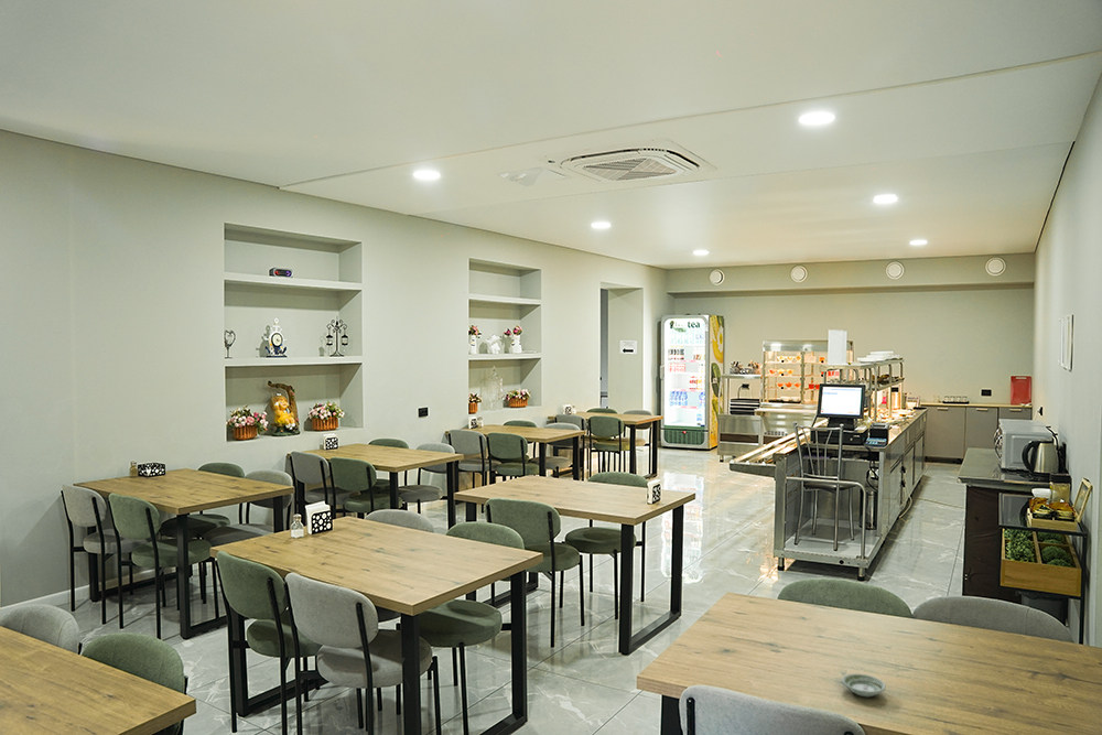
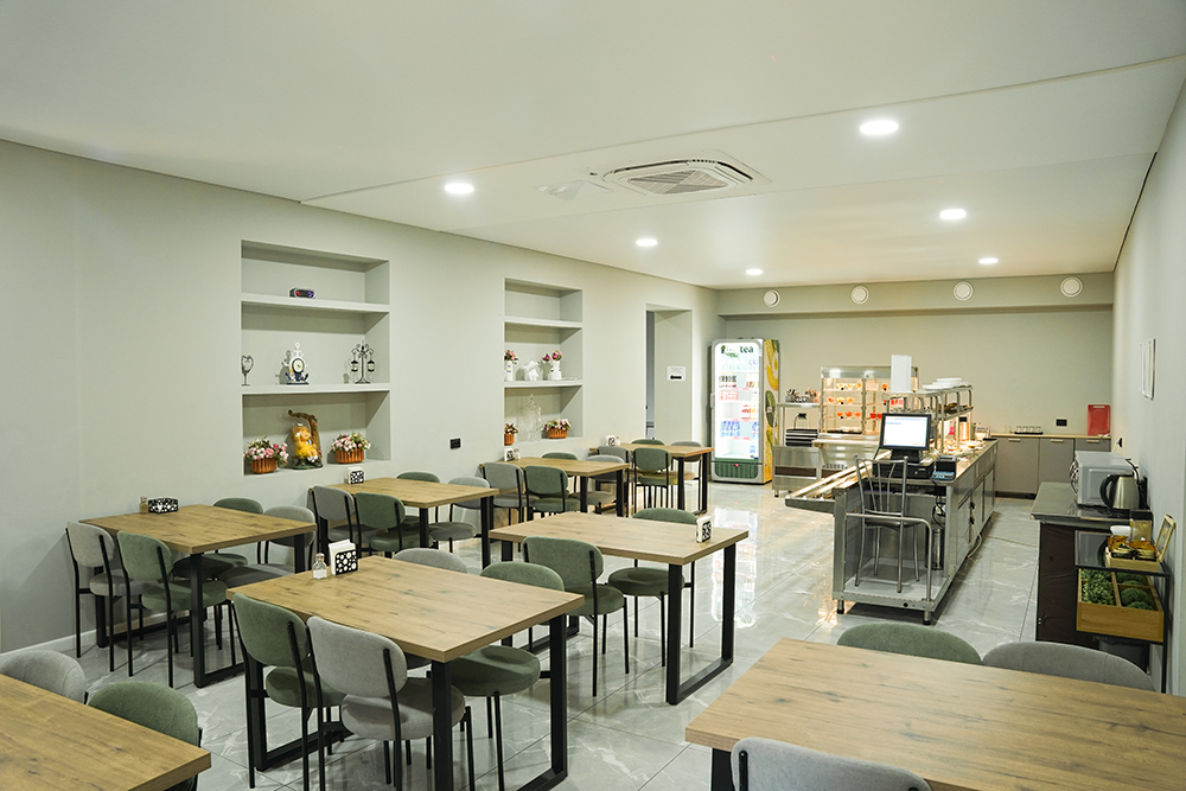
- saucer [841,672,887,698]
